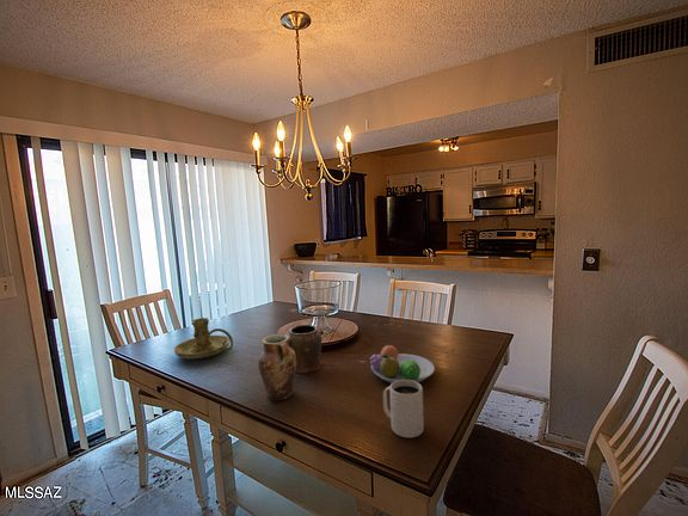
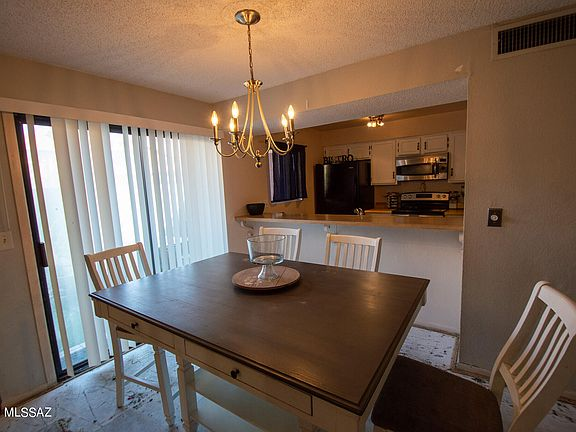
- jar set [257,324,325,401]
- candle holder [173,317,234,360]
- mug [382,380,425,438]
- fruit bowl [369,343,436,385]
